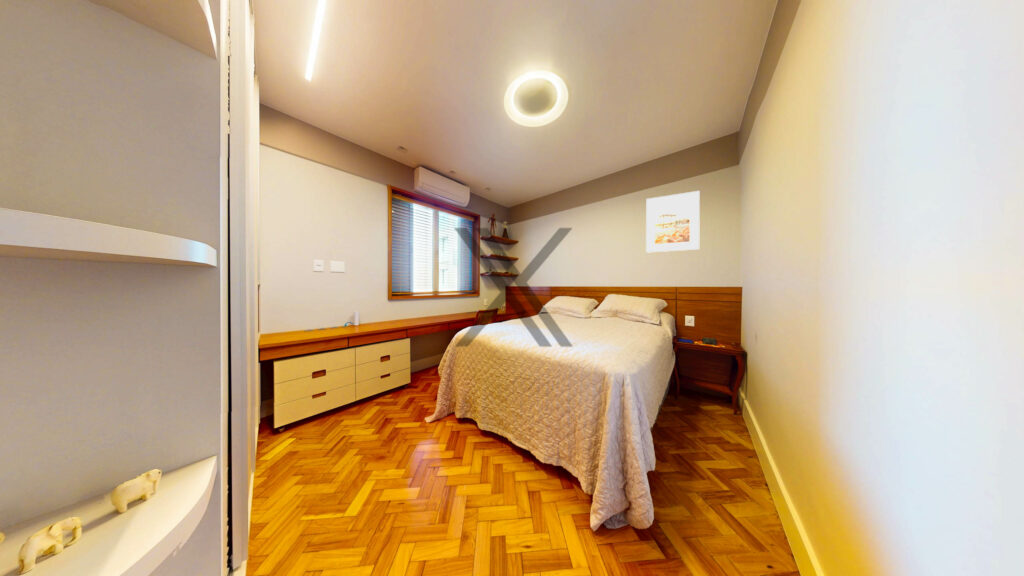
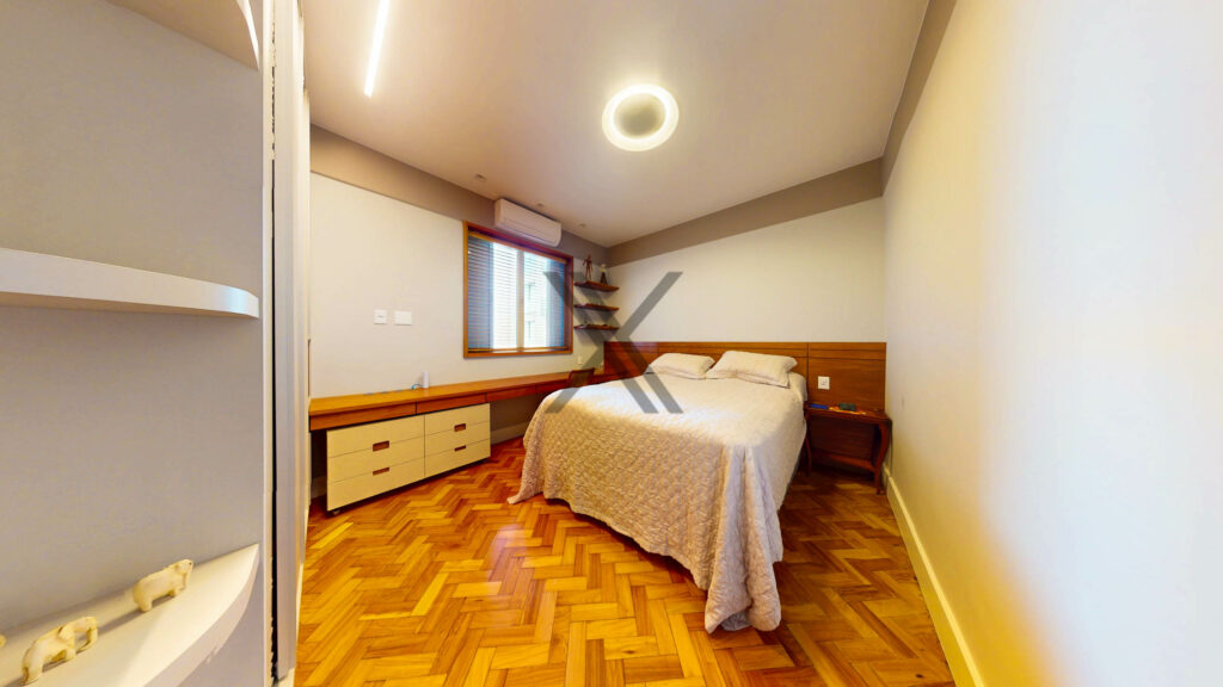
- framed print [645,190,701,254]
